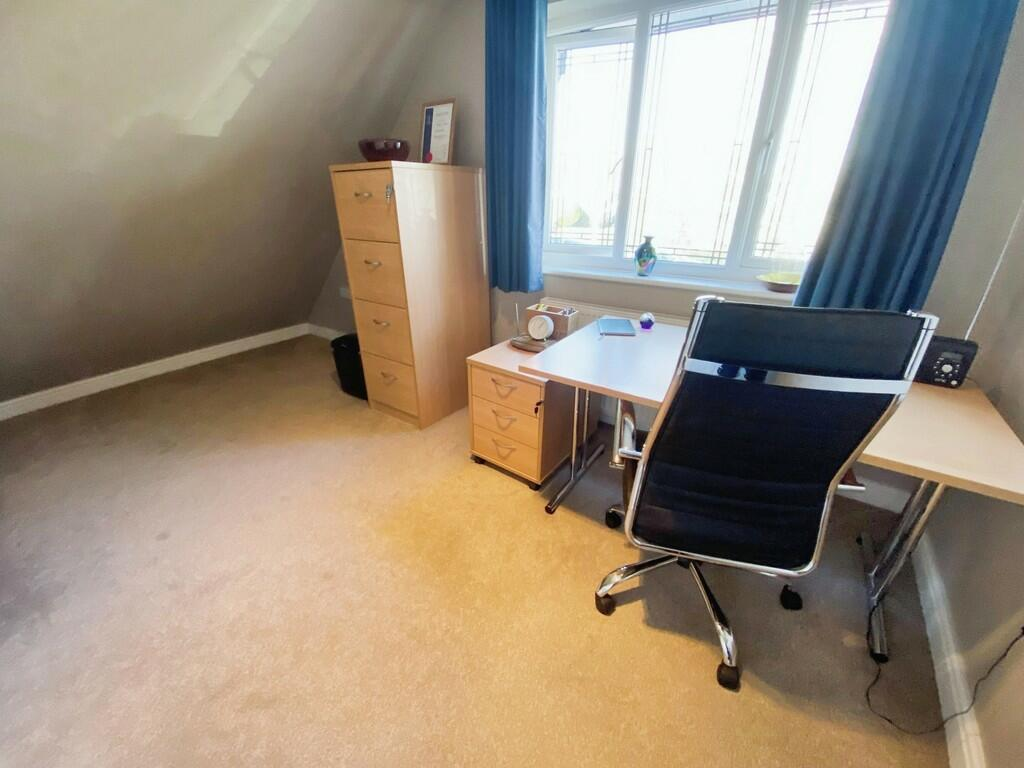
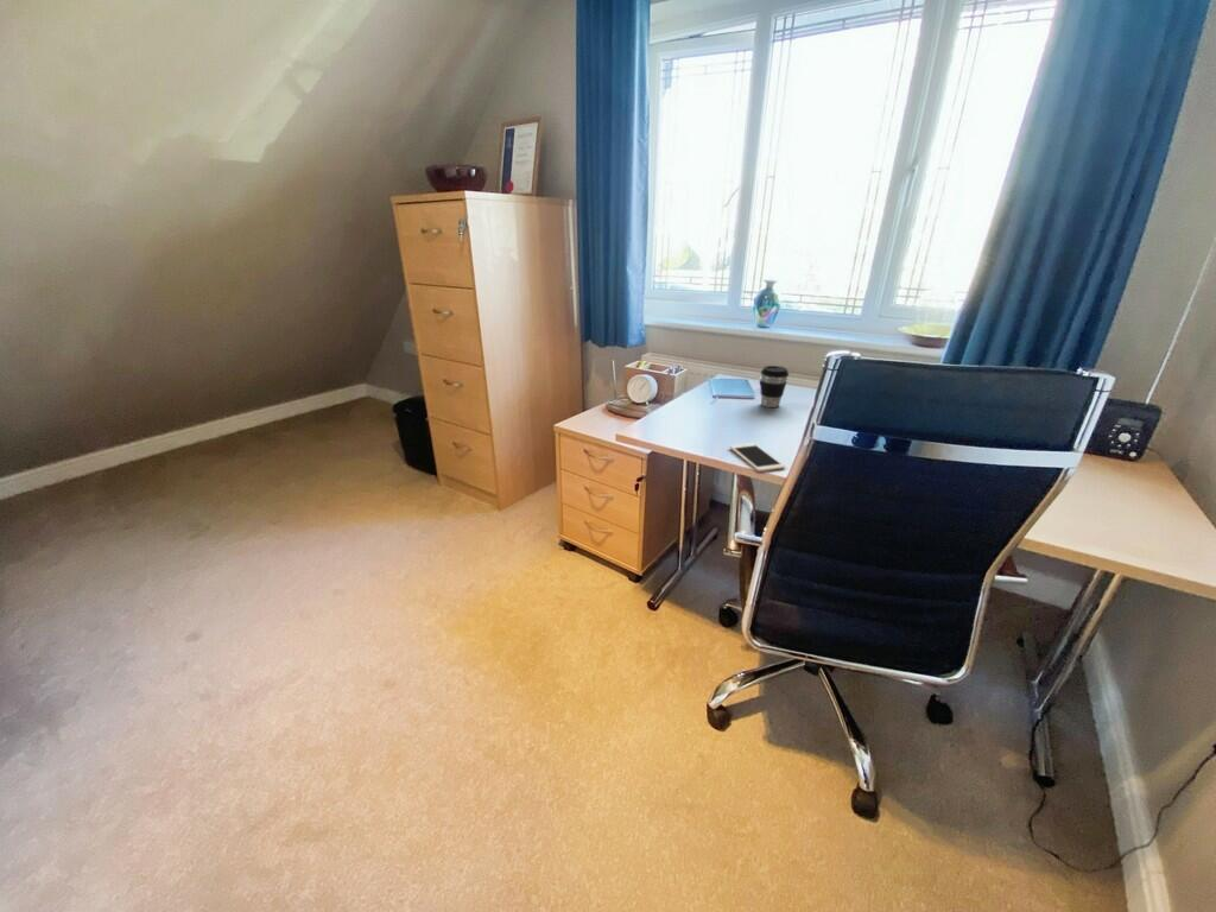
+ coffee cup [760,365,790,408]
+ cell phone [728,442,786,473]
